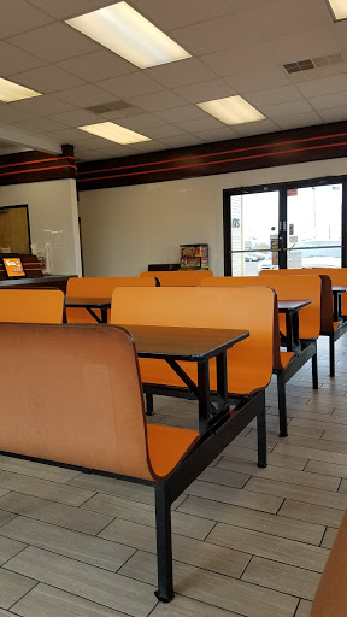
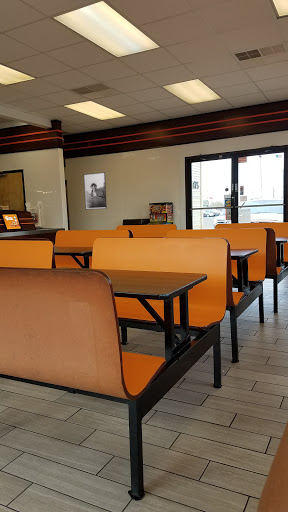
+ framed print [83,171,108,211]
